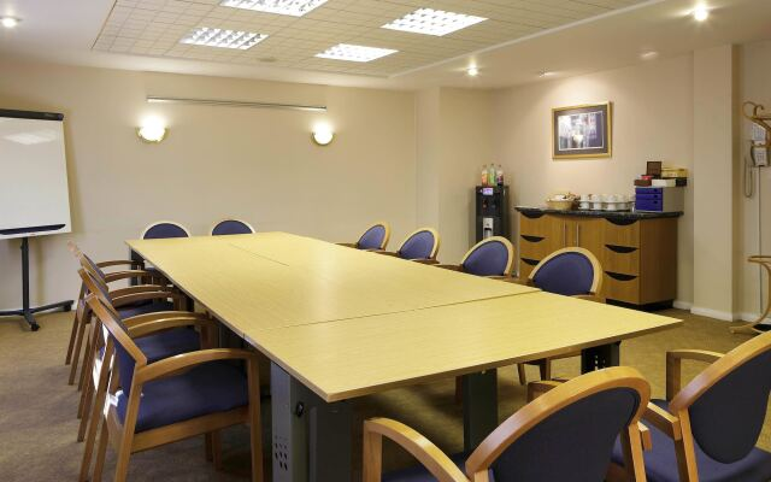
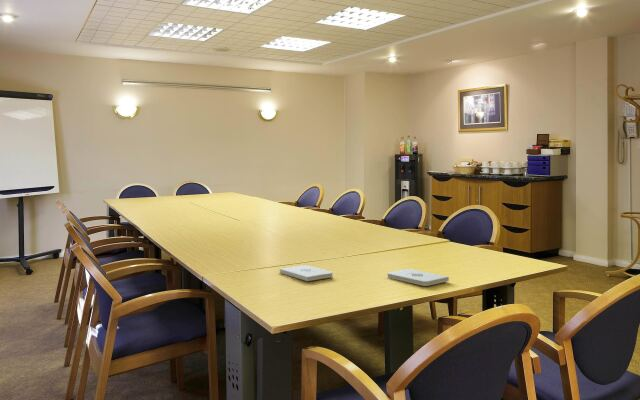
+ notepad [386,268,450,287]
+ notepad [279,264,334,282]
